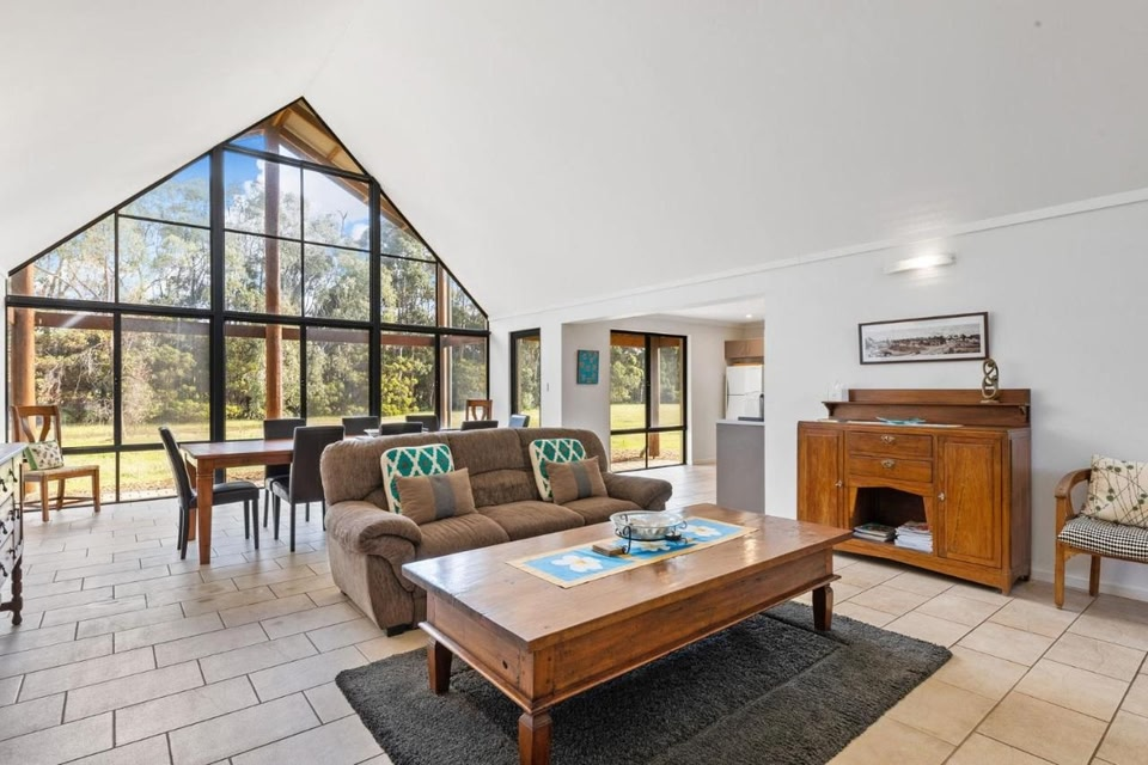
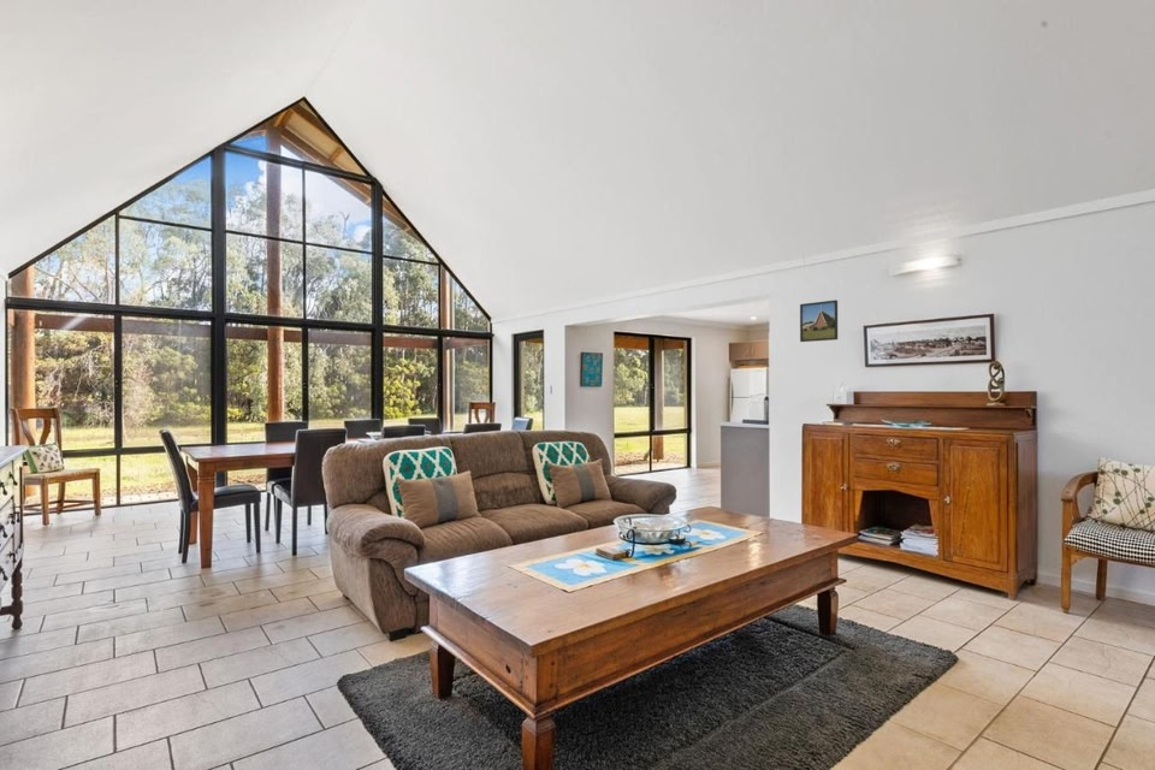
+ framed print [799,298,839,343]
